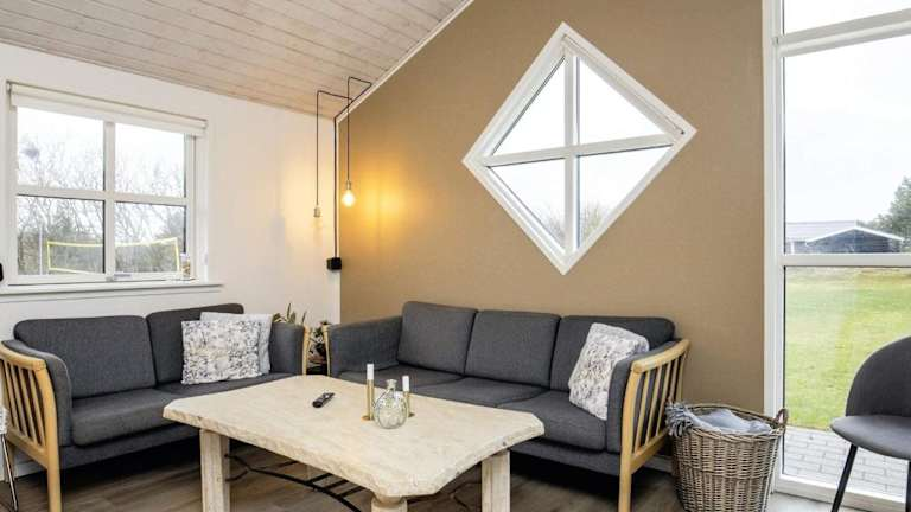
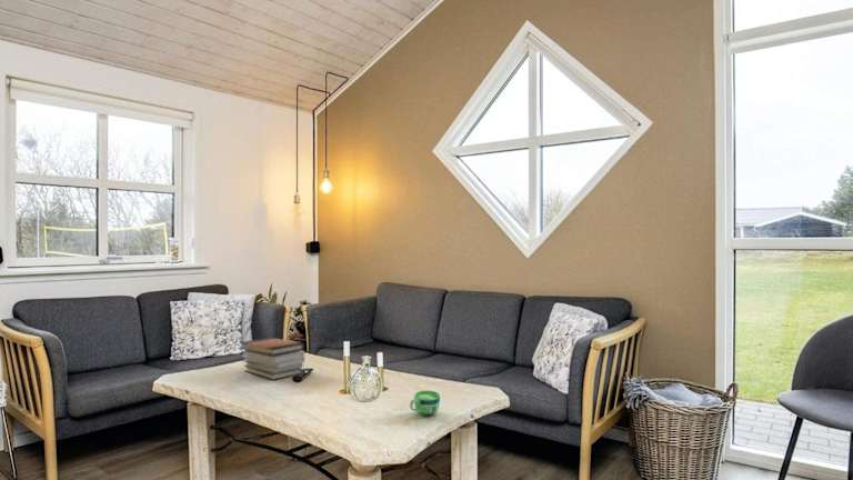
+ cup [409,390,441,417]
+ book stack [238,337,305,381]
